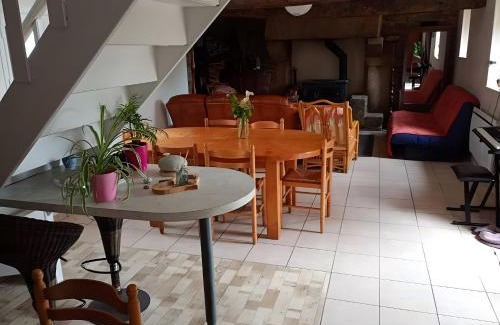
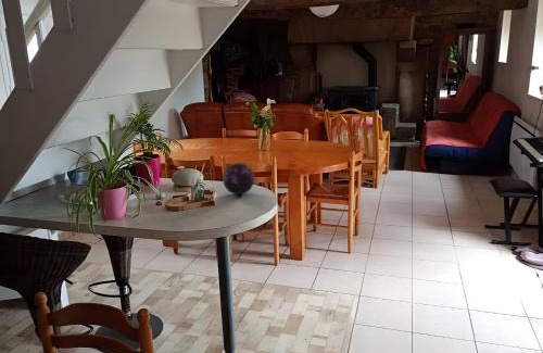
+ decorative orb [222,162,255,196]
